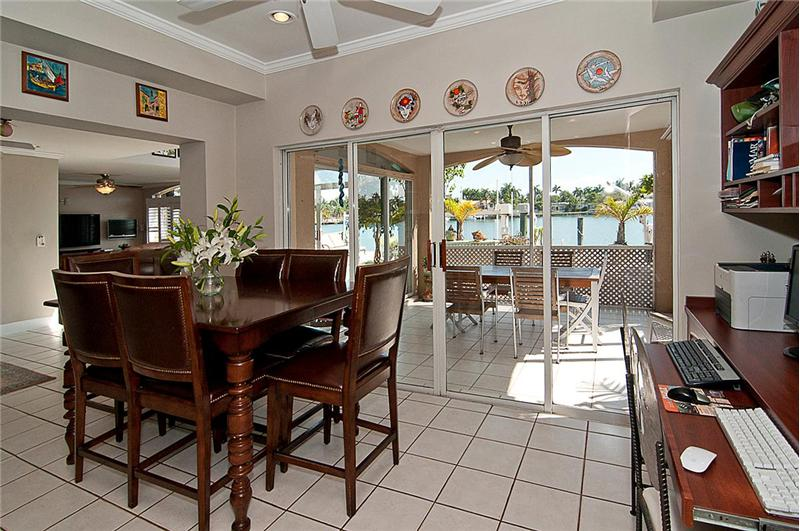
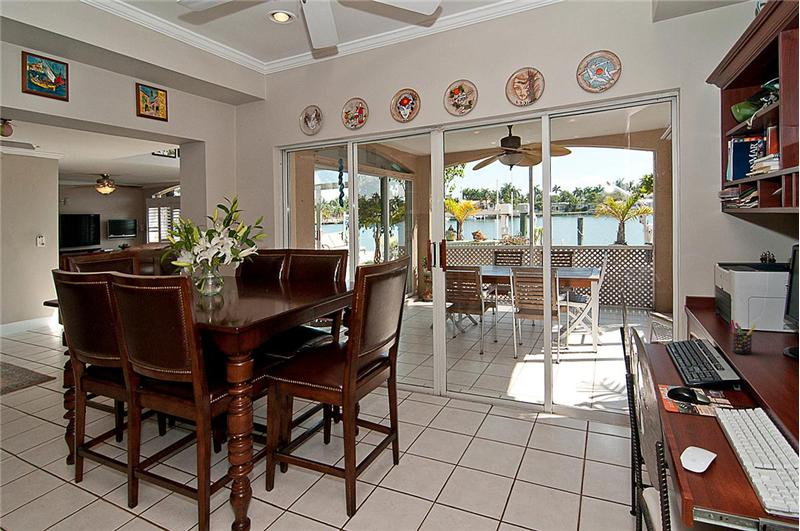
+ pen holder [728,319,757,355]
